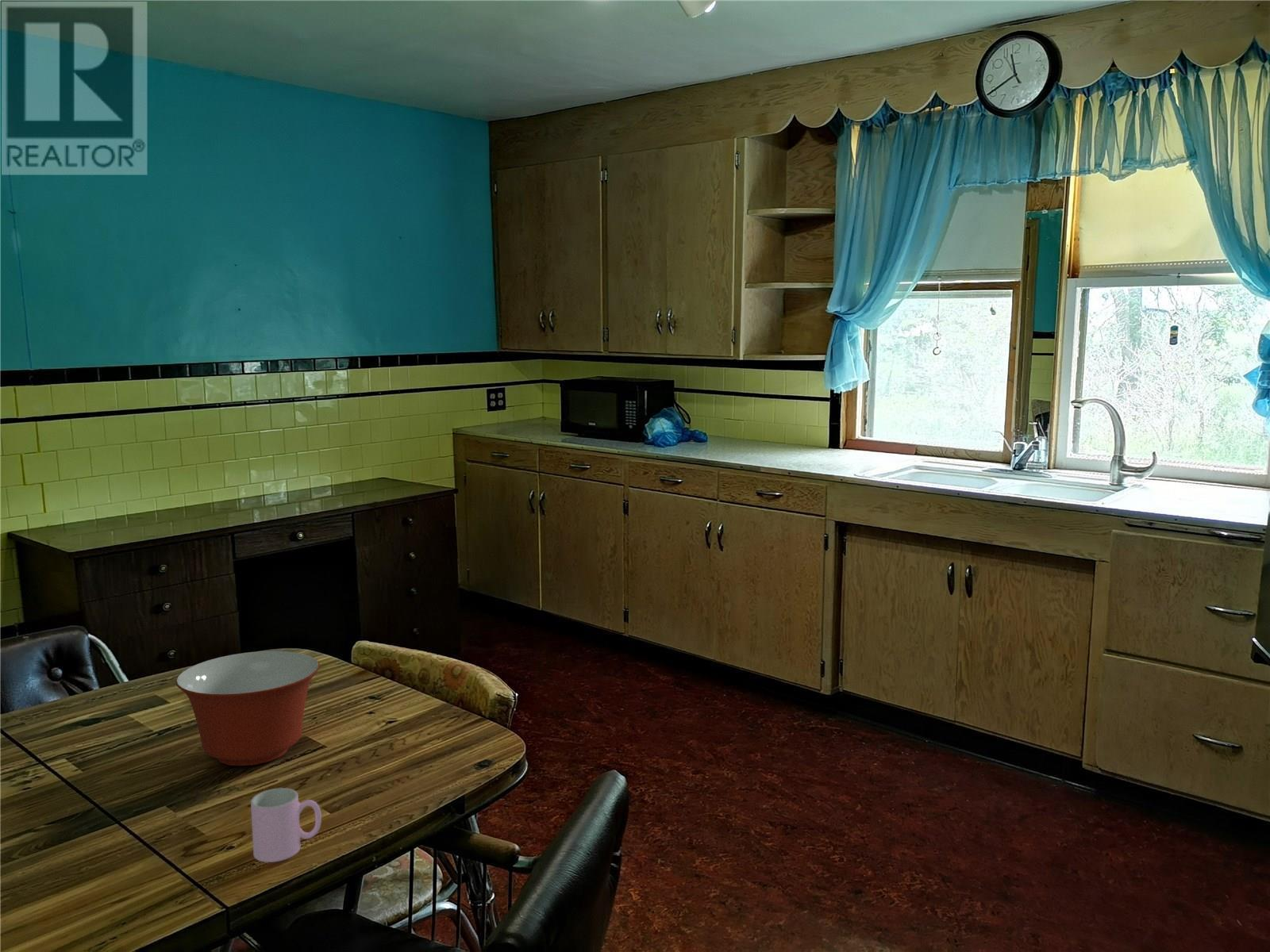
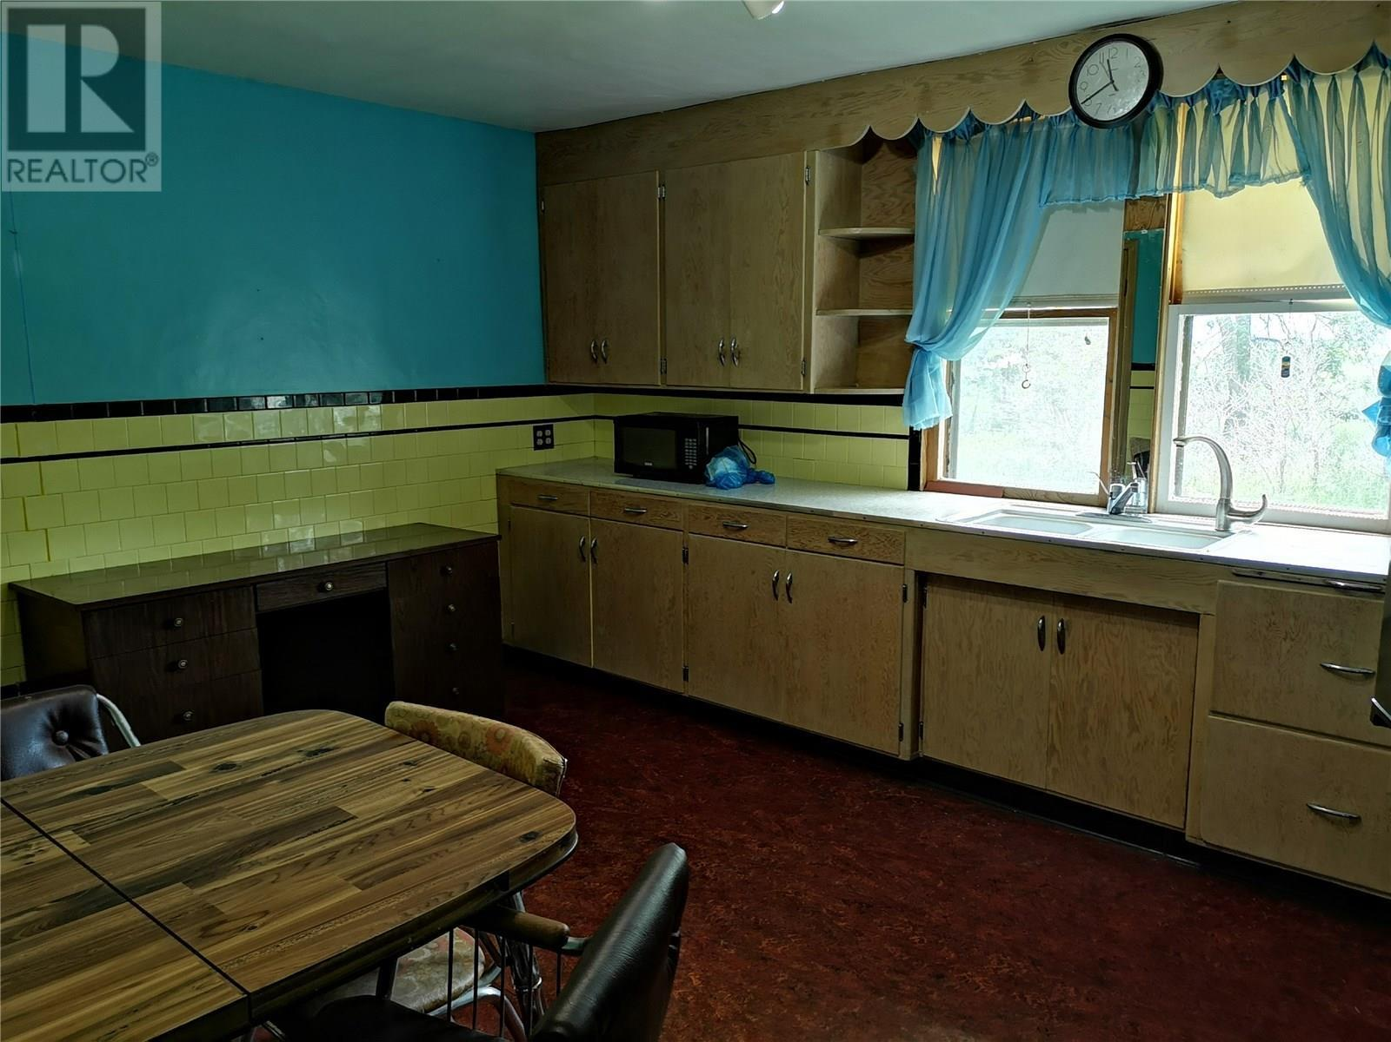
- mixing bowl [175,651,320,766]
- cup [250,787,322,863]
